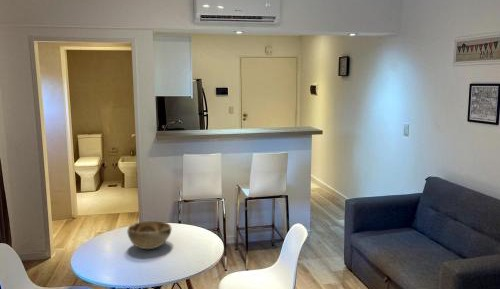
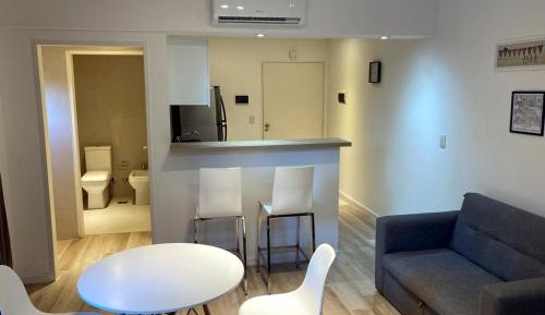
- decorative bowl [126,220,172,250]
